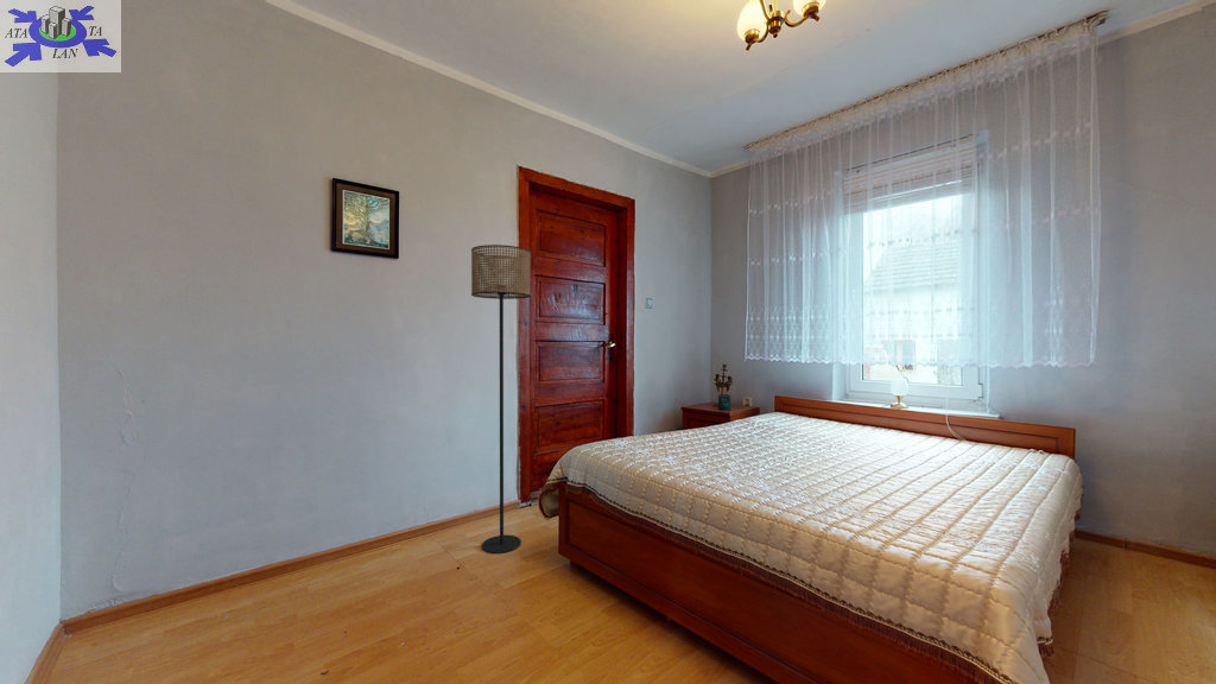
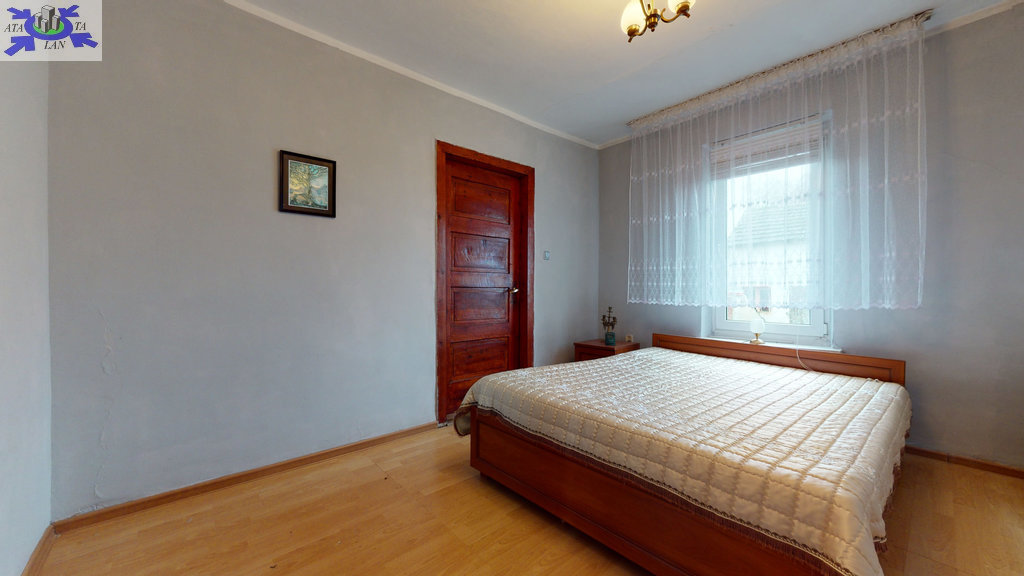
- floor lamp [470,243,532,555]
